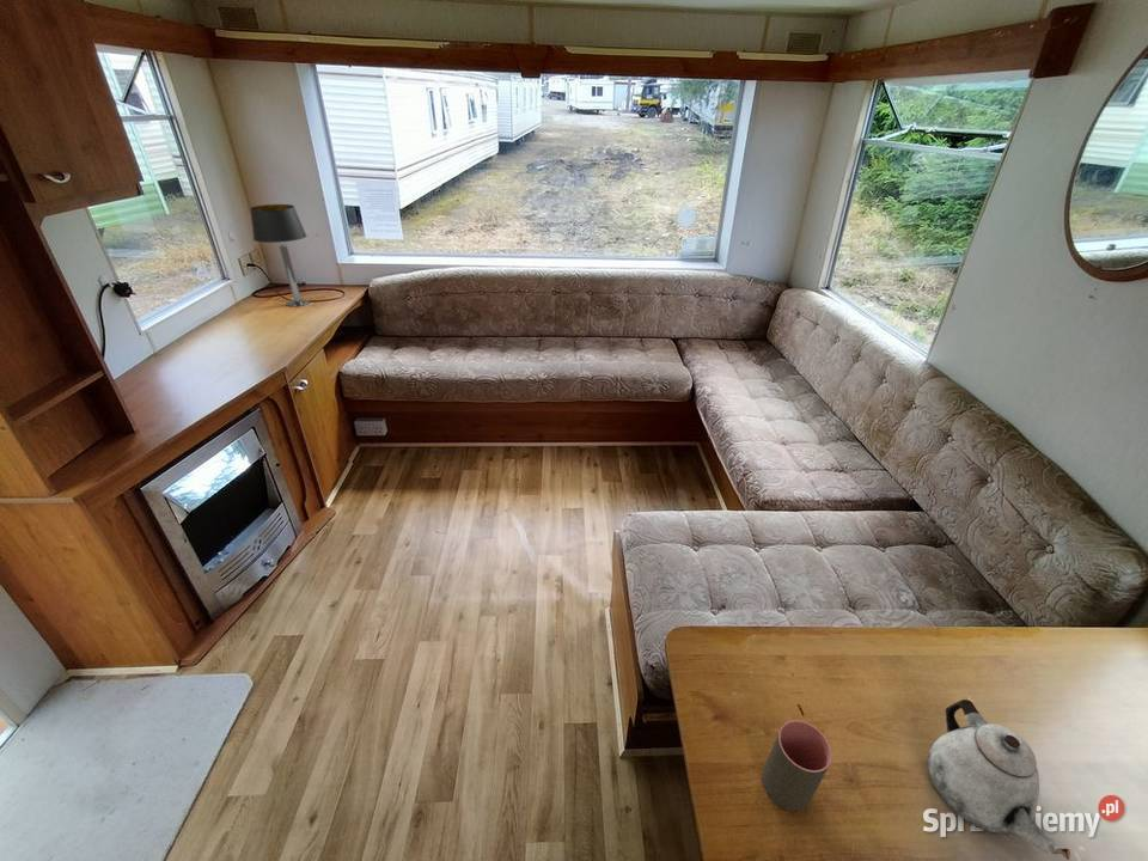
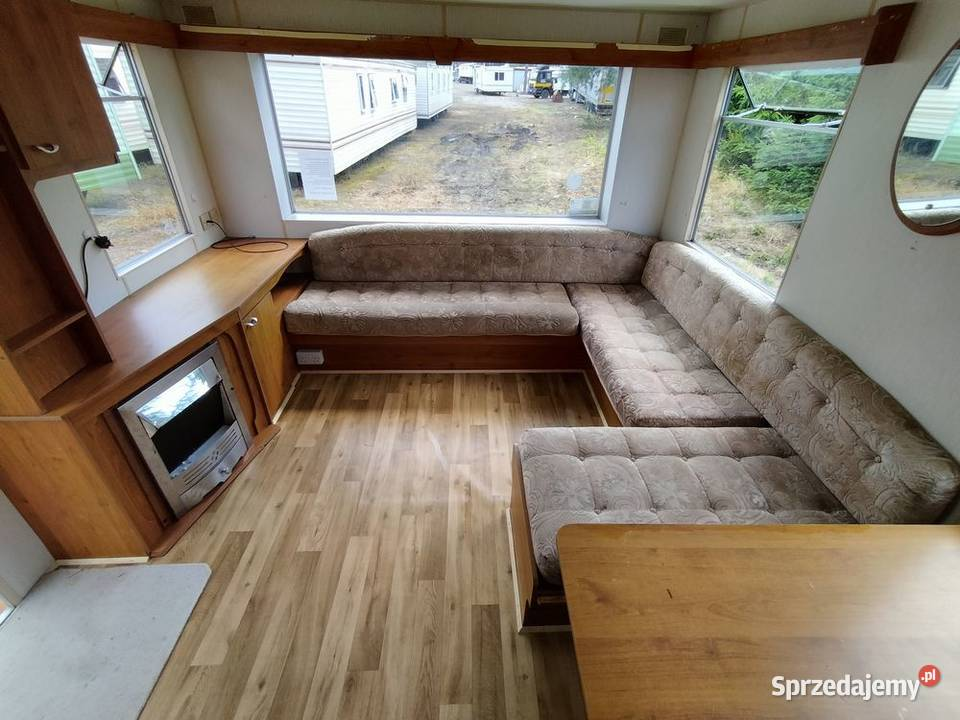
- table lamp [249,203,311,307]
- teapot [927,698,1071,861]
- cup [761,719,833,813]
